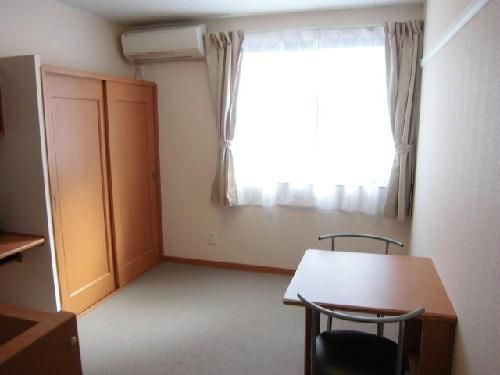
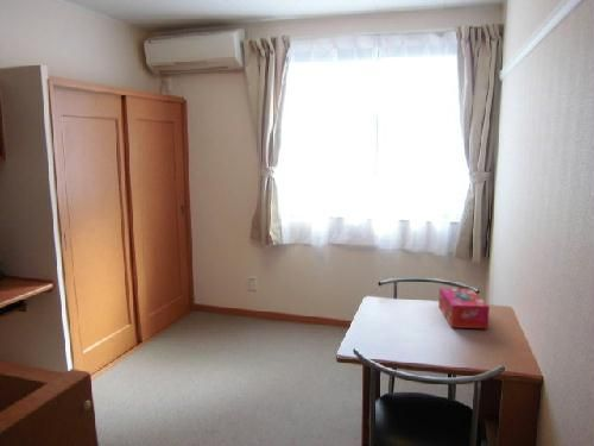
+ tissue box [437,287,491,329]
